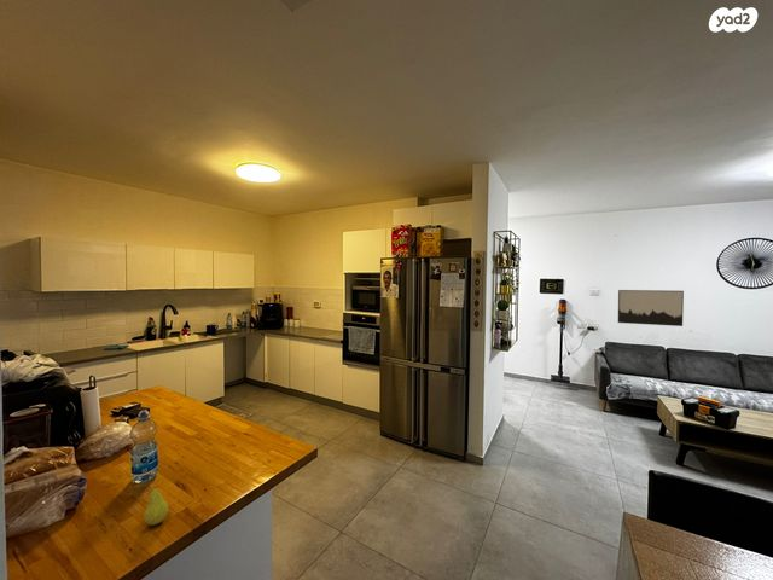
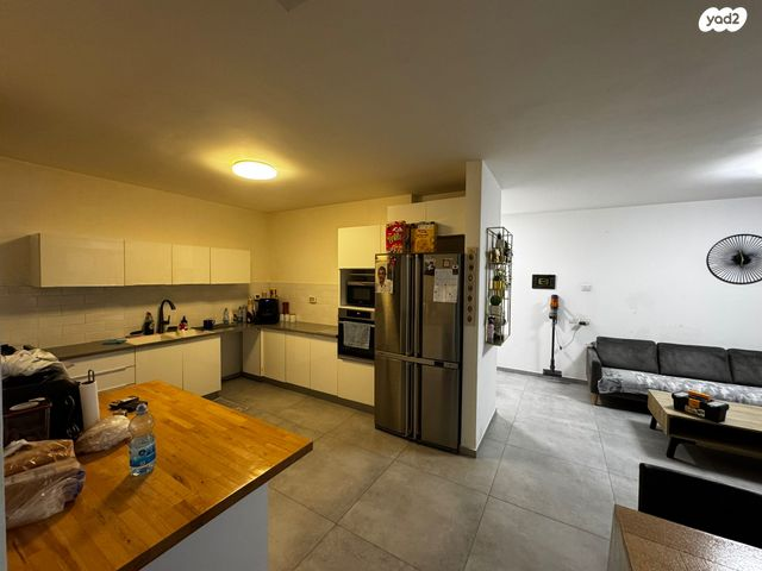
- fruit [143,485,169,527]
- wall art [617,289,685,327]
